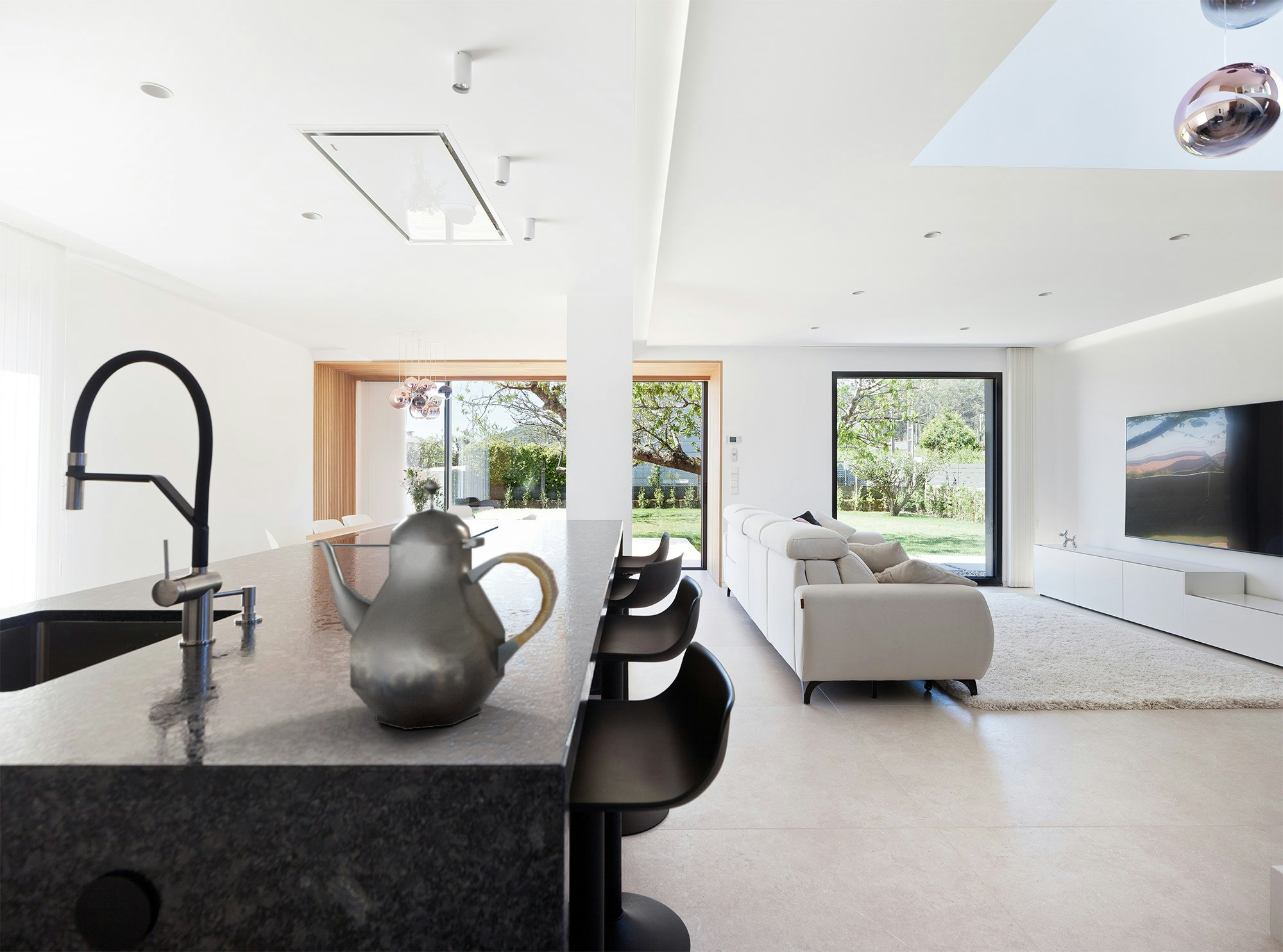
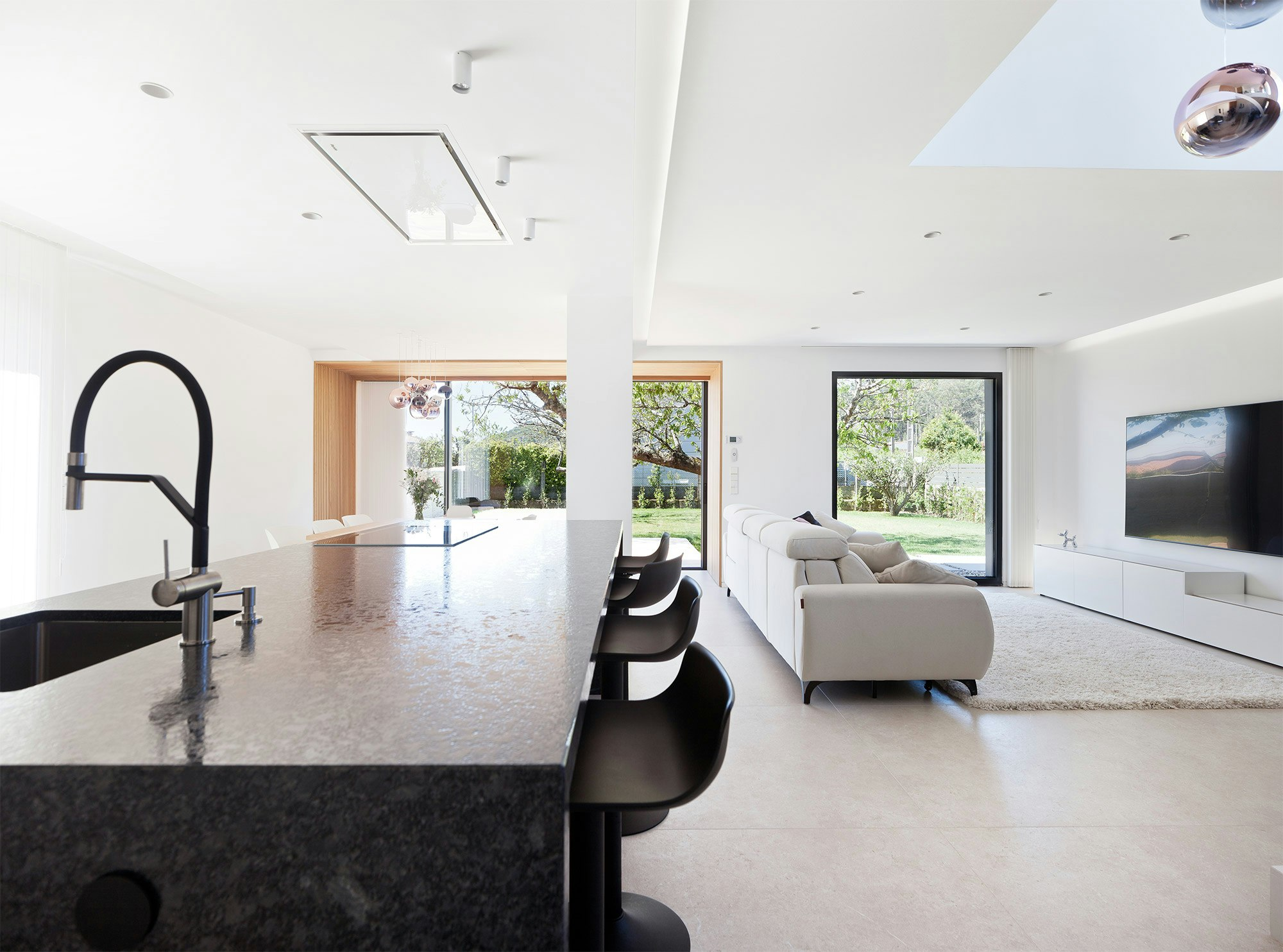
- teapot [314,479,560,730]
